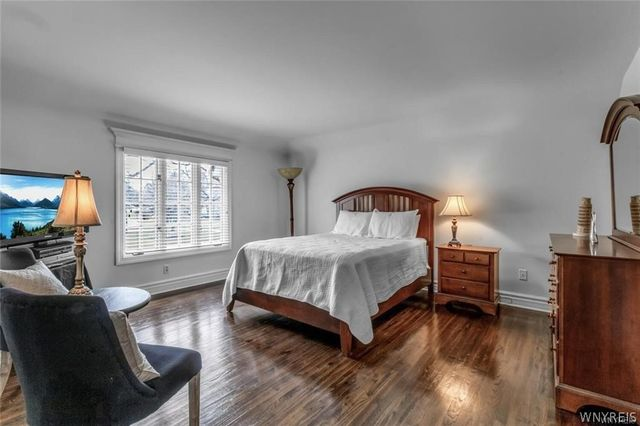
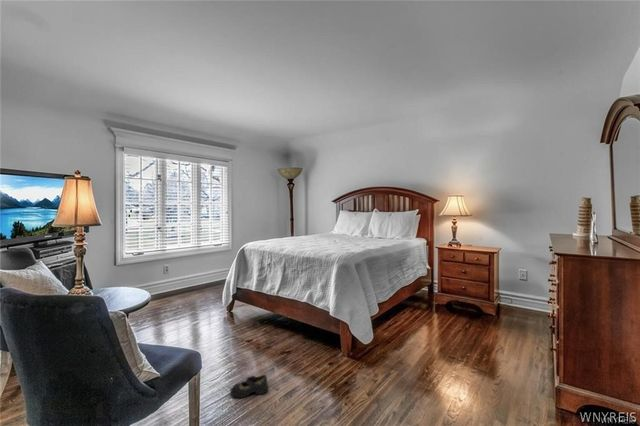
+ shoe [229,374,269,399]
